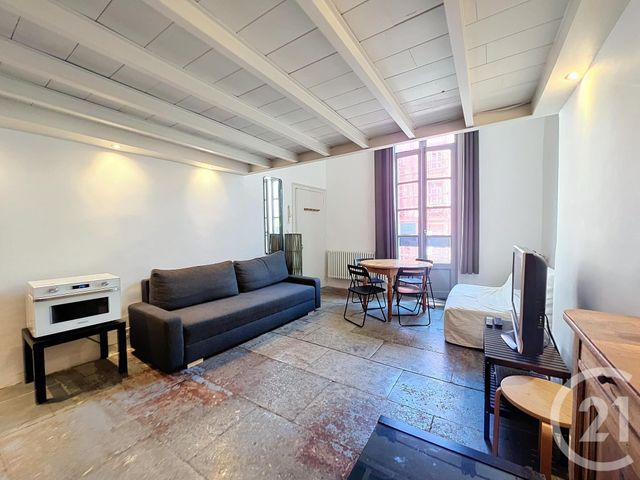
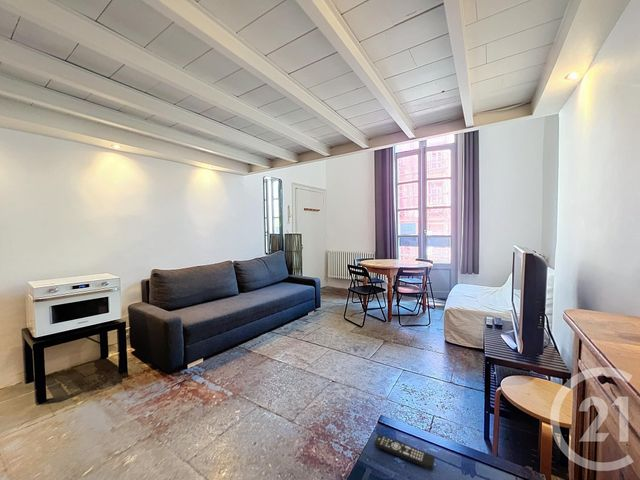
+ remote control [374,433,436,471]
